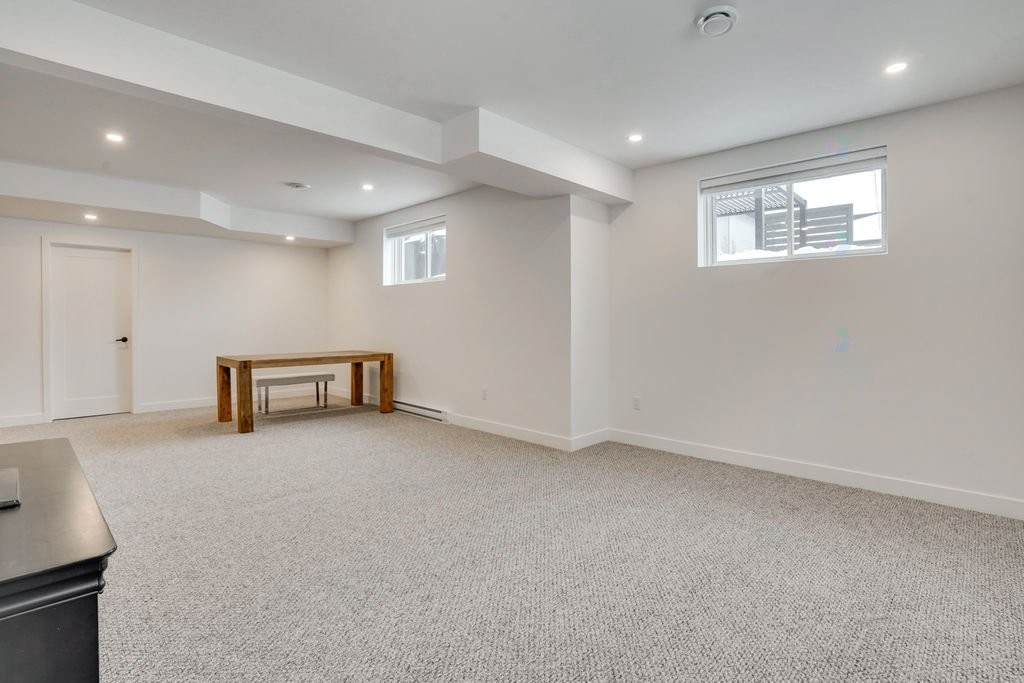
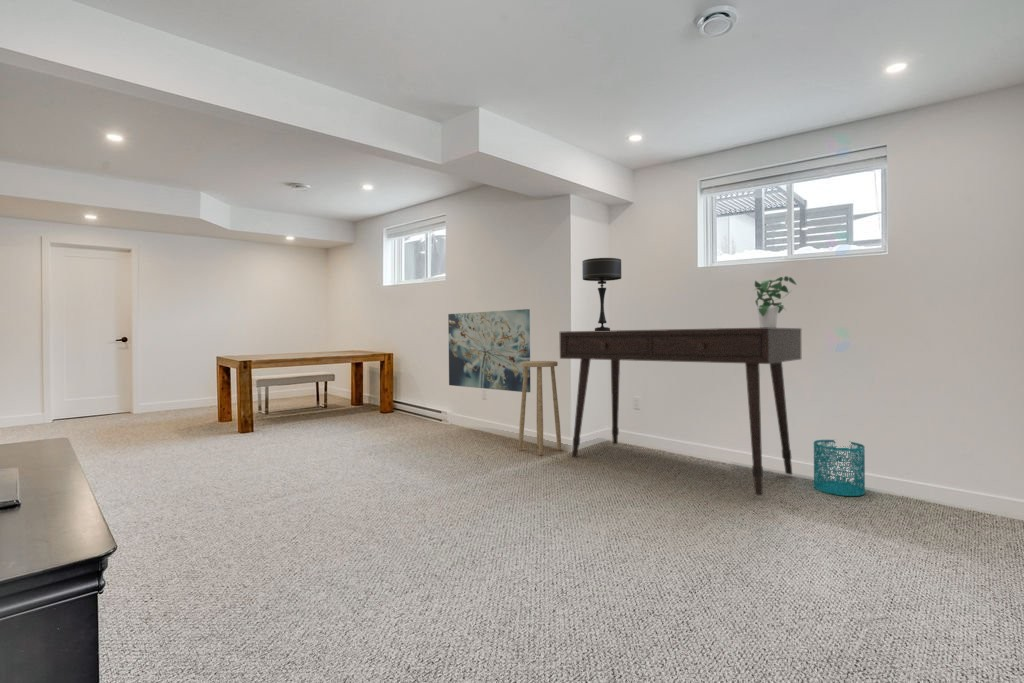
+ table lamp [581,257,622,331]
+ potted plant [754,275,798,328]
+ desk [559,327,802,497]
+ wastebasket [813,439,866,497]
+ wall art [447,308,531,393]
+ stool [518,360,563,456]
